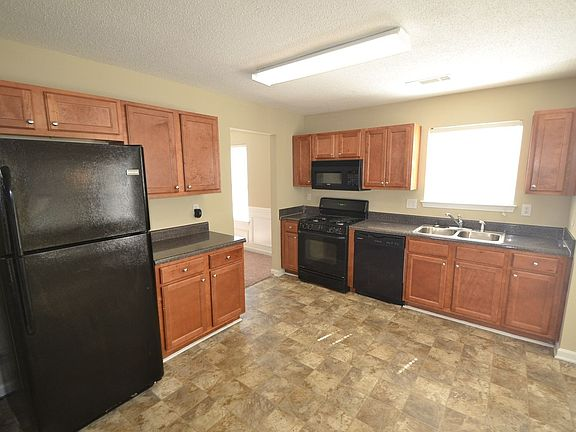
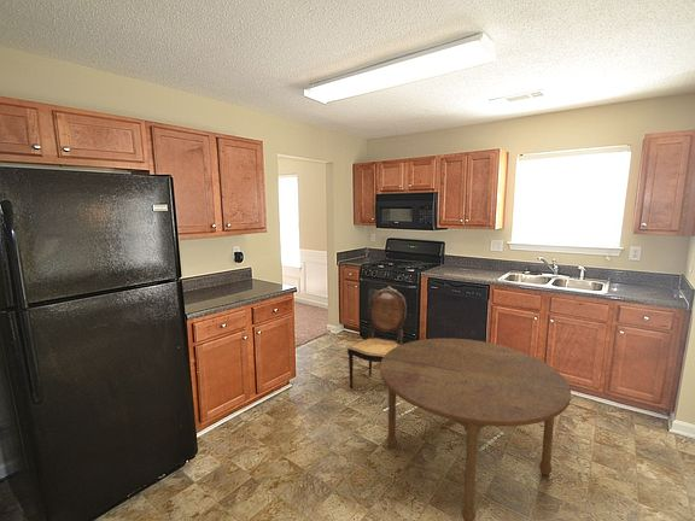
+ dining chair [346,286,408,390]
+ dining table [379,338,572,521]
